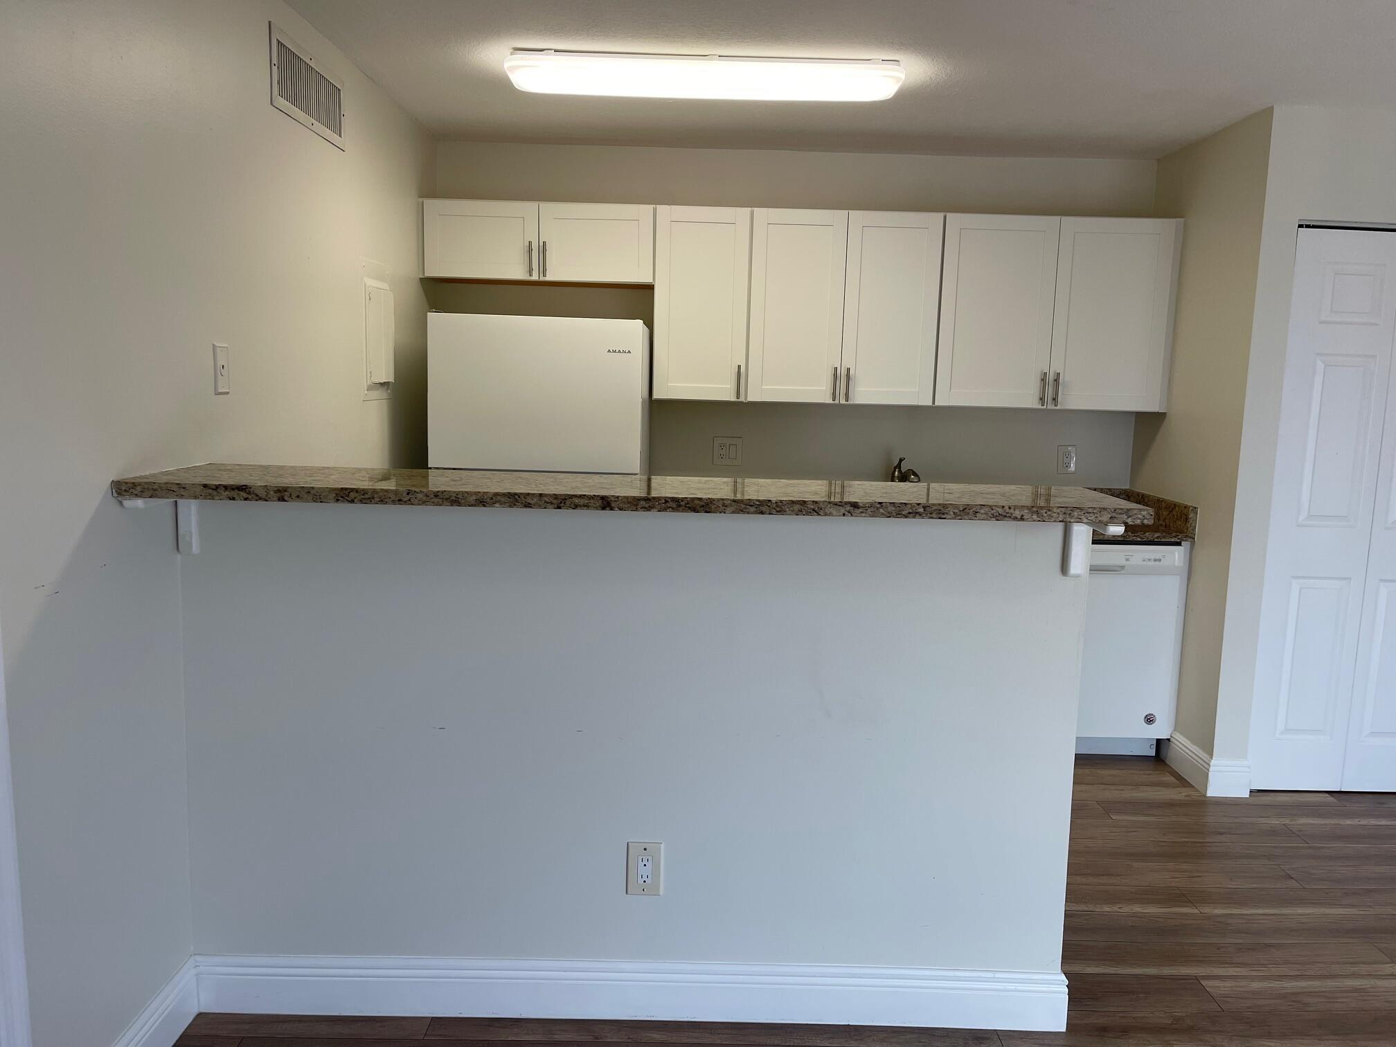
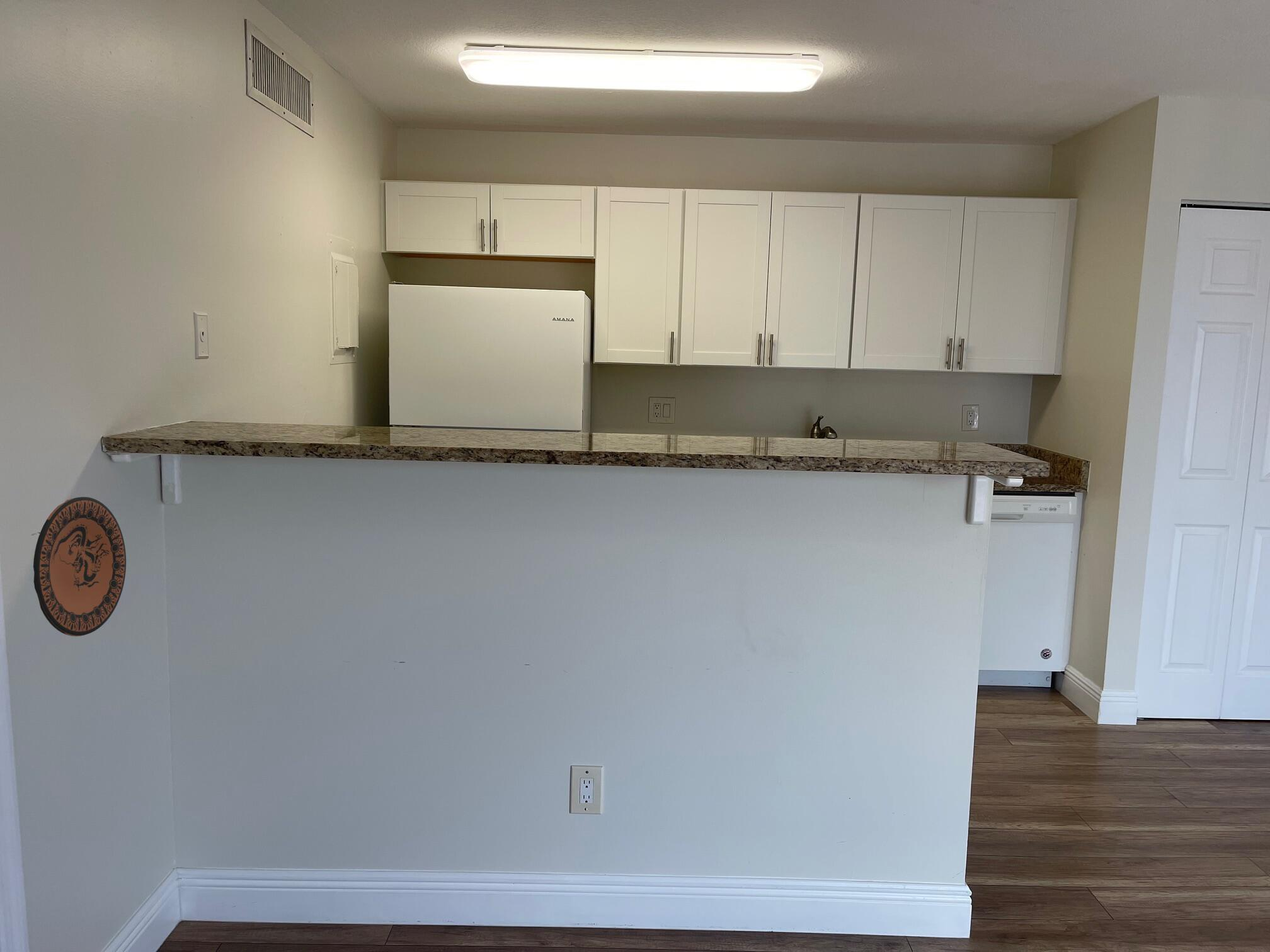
+ decorative plate [33,496,127,637]
